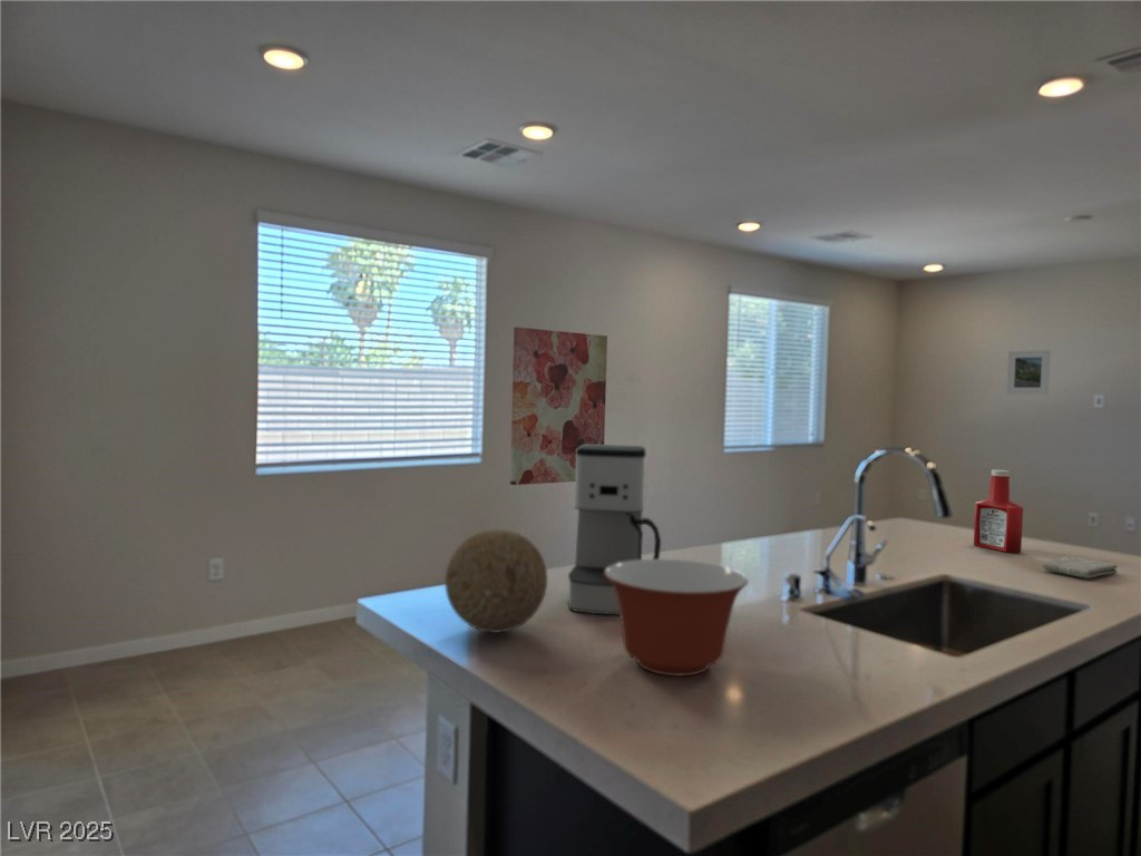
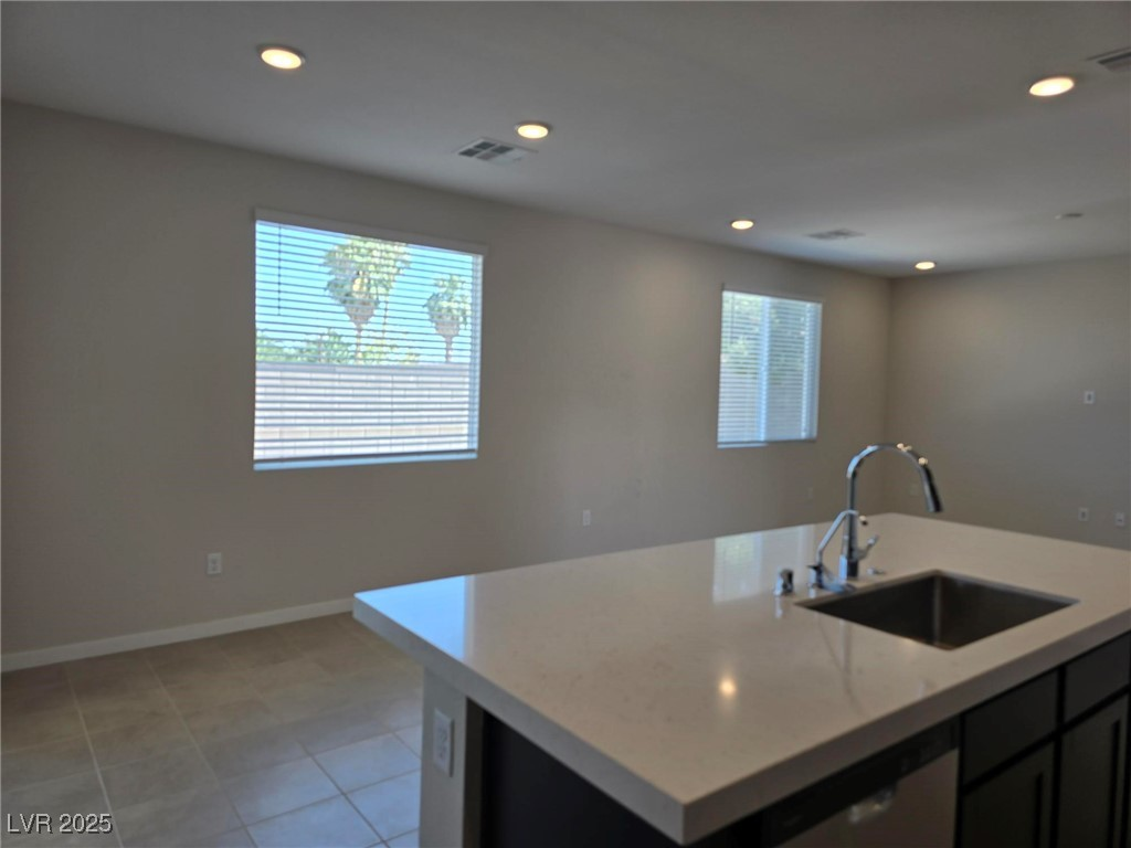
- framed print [1005,349,1052,396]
- decorative ball [443,527,548,634]
- mixing bowl [605,558,750,678]
- soap bottle [973,469,1024,554]
- washcloth [1042,556,1119,580]
- coffee maker [567,444,662,616]
- wall art [509,327,608,486]
